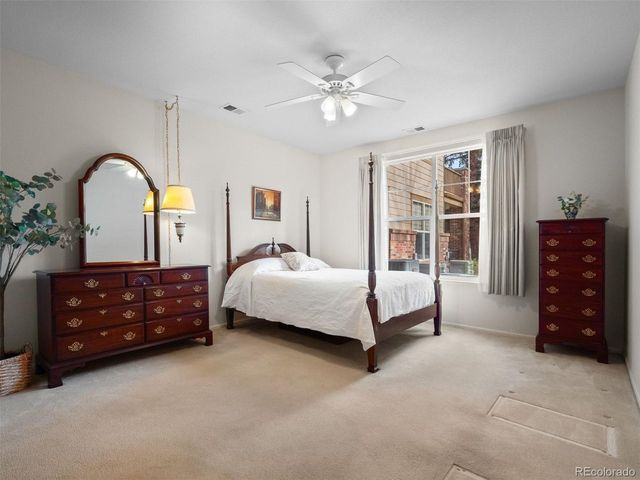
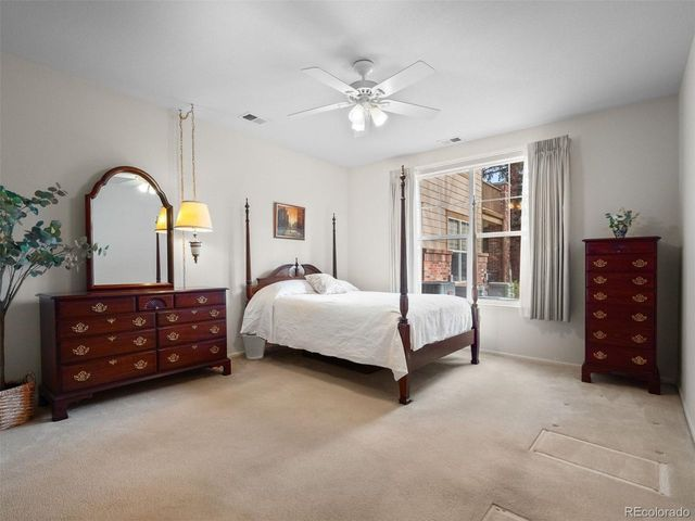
+ wastebasket [241,333,266,360]
